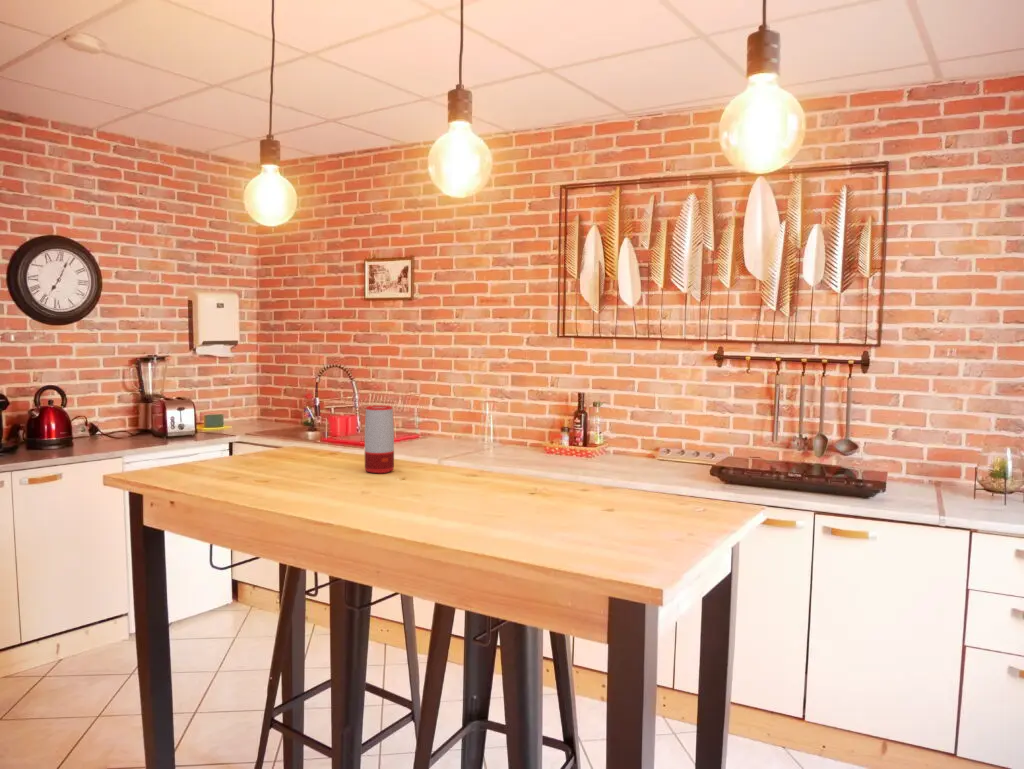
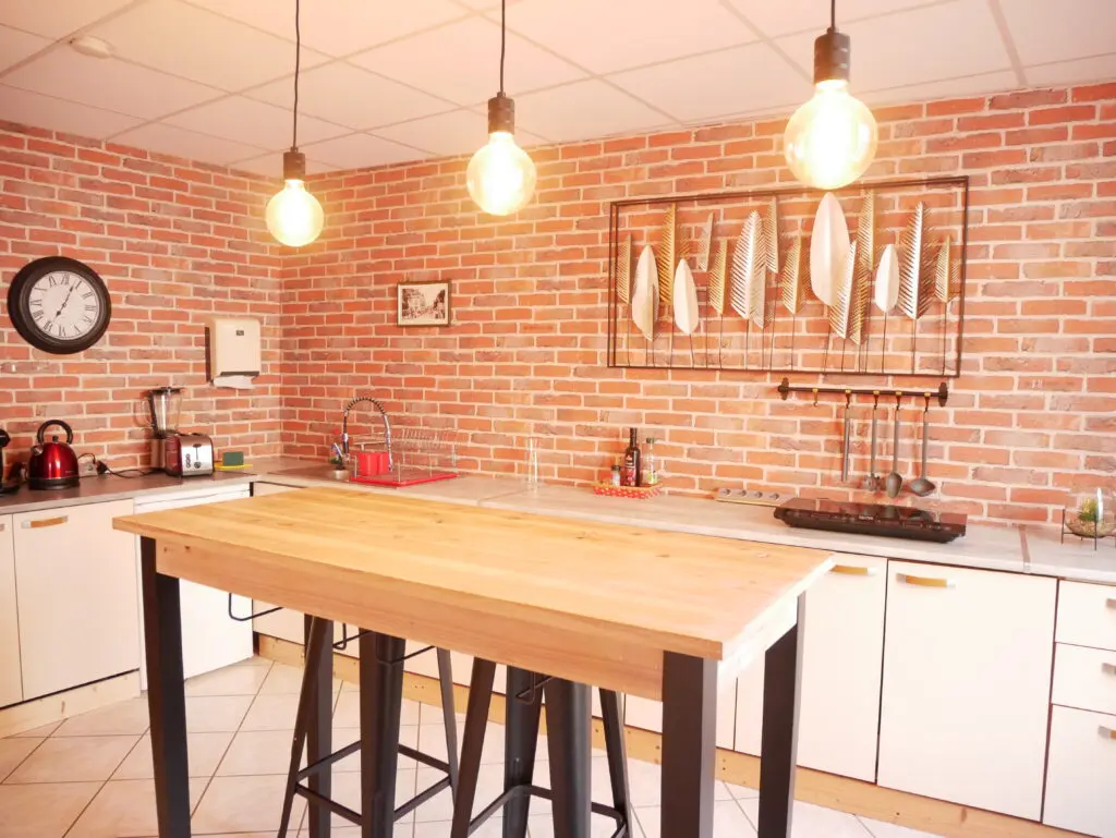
- speaker [364,404,395,474]
